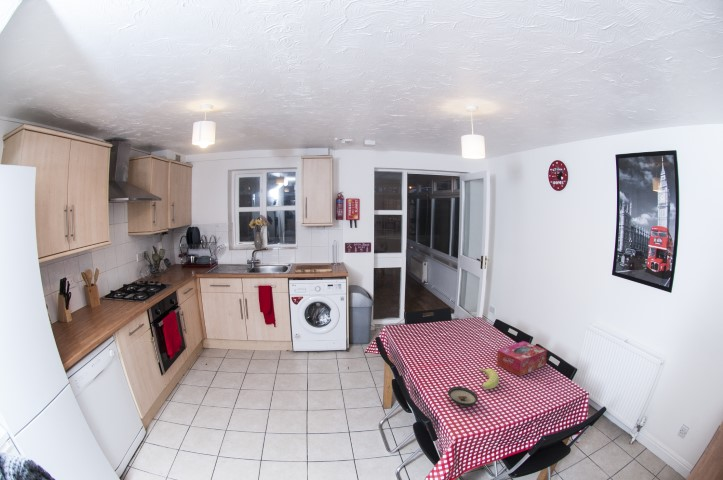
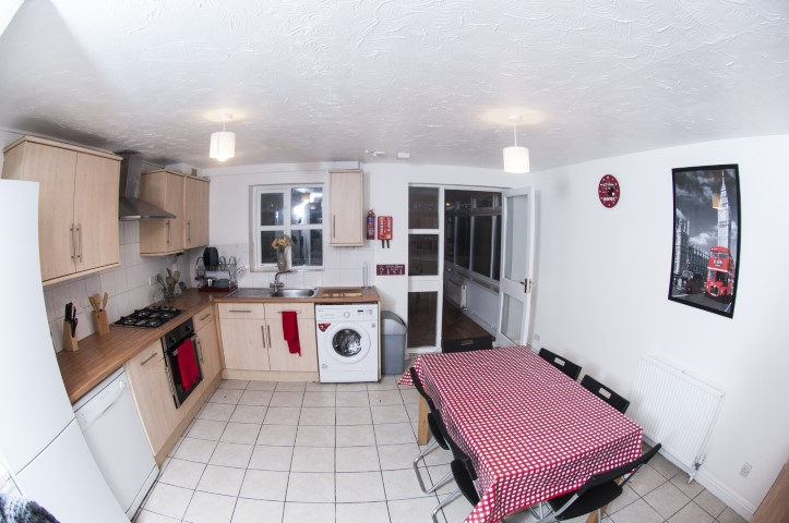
- tissue box [496,340,548,377]
- banana [479,368,500,390]
- saucer [447,386,479,408]
